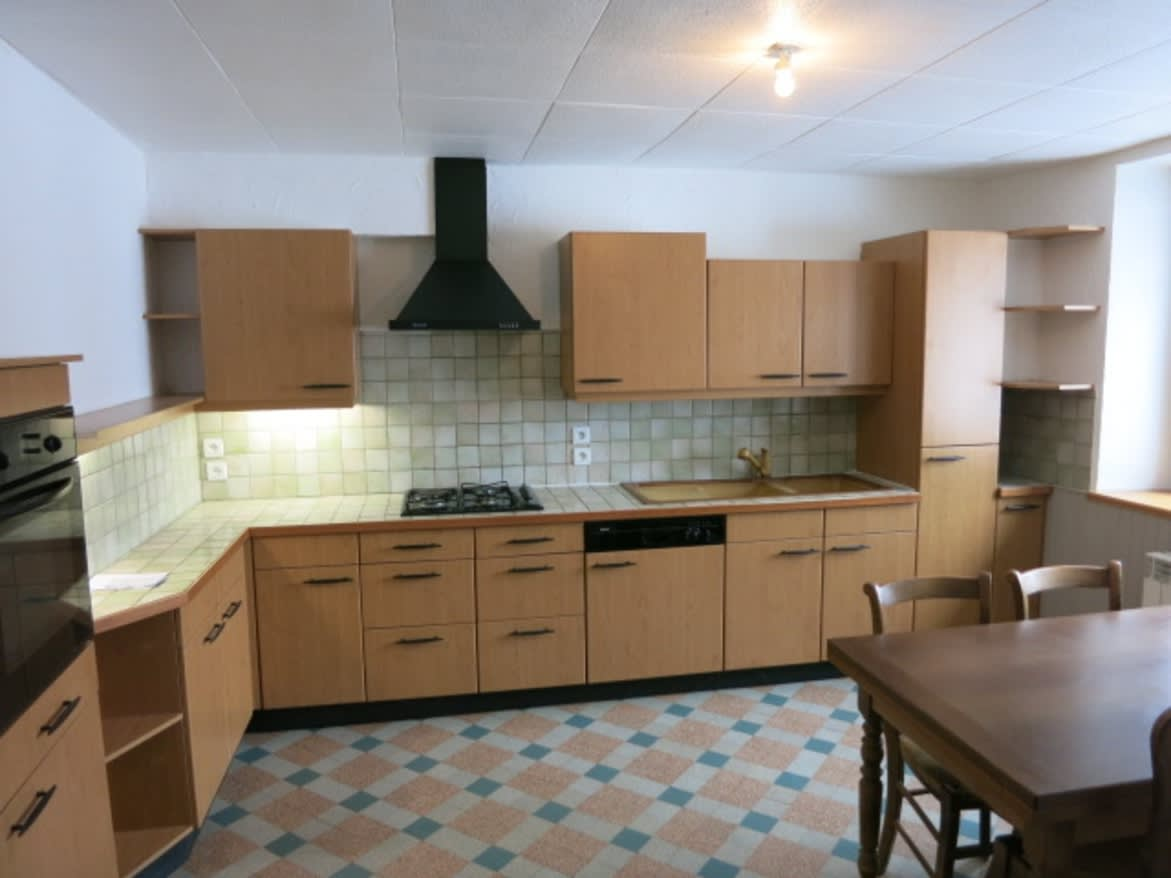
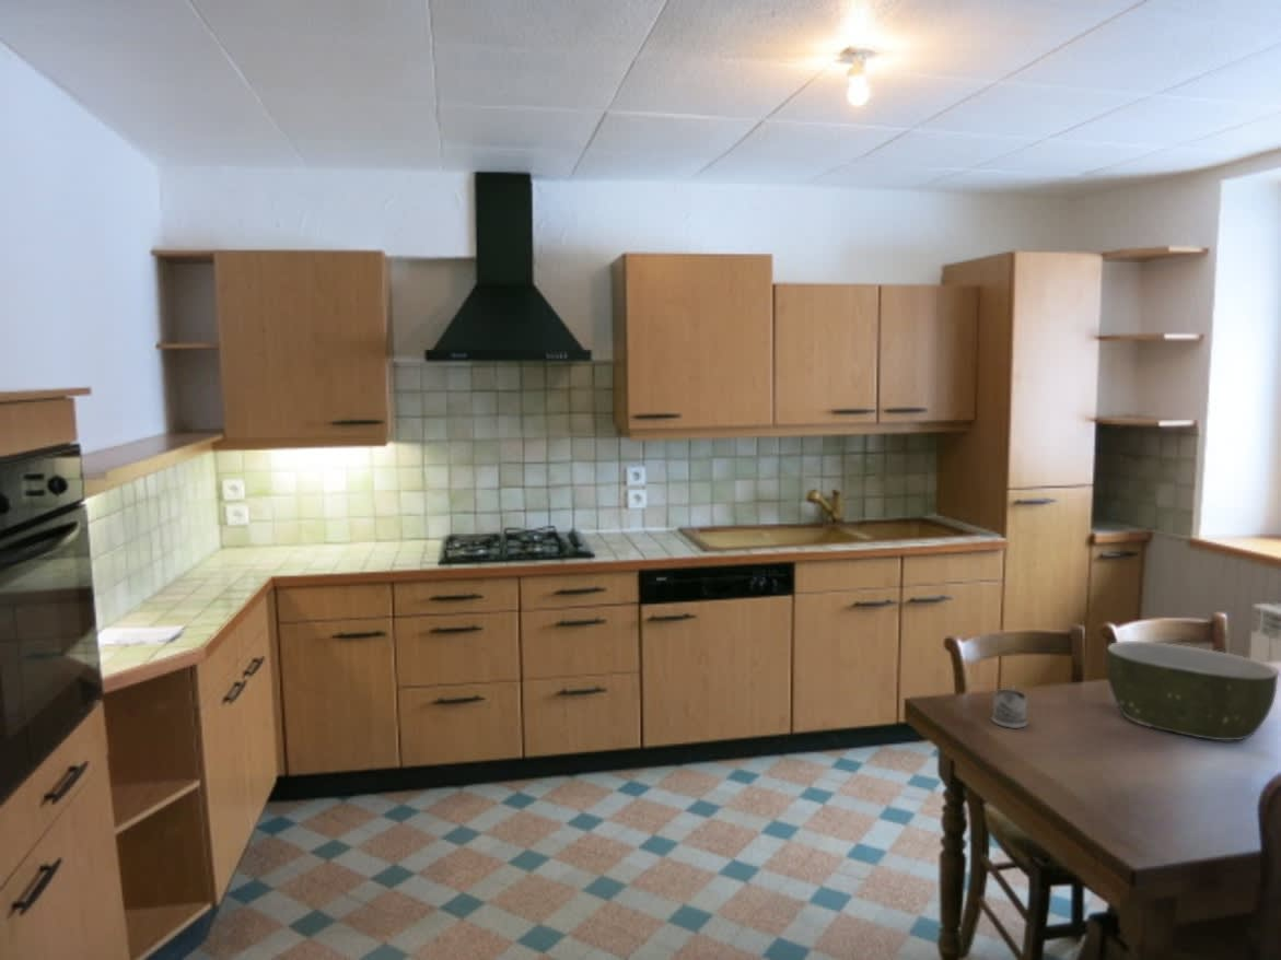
+ tea glass holder [990,686,1028,729]
+ bowl [1106,640,1280,741]
